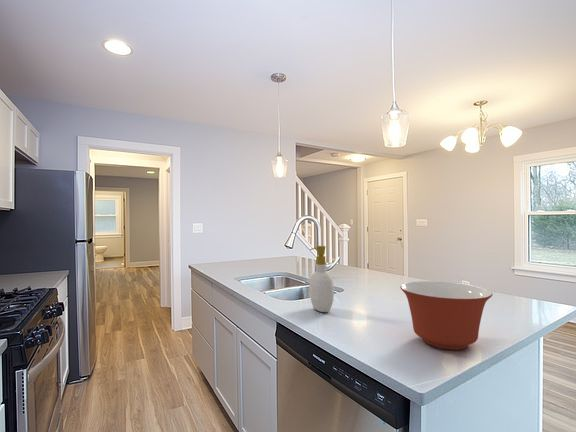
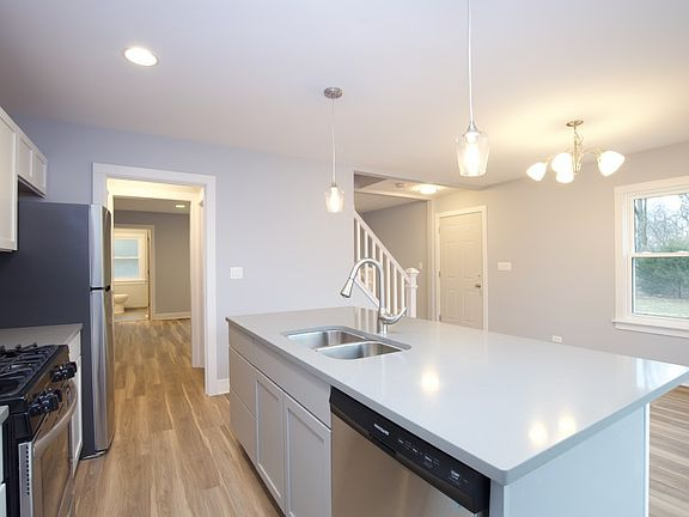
- soap bottle [308,245,335,313]
- mixing bowl [399,280,494,351]
